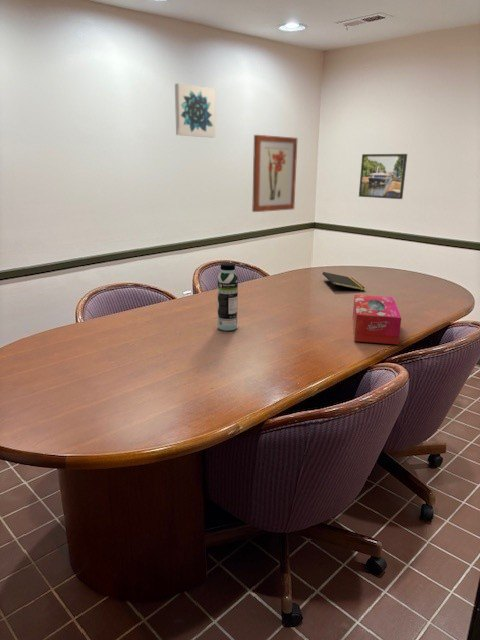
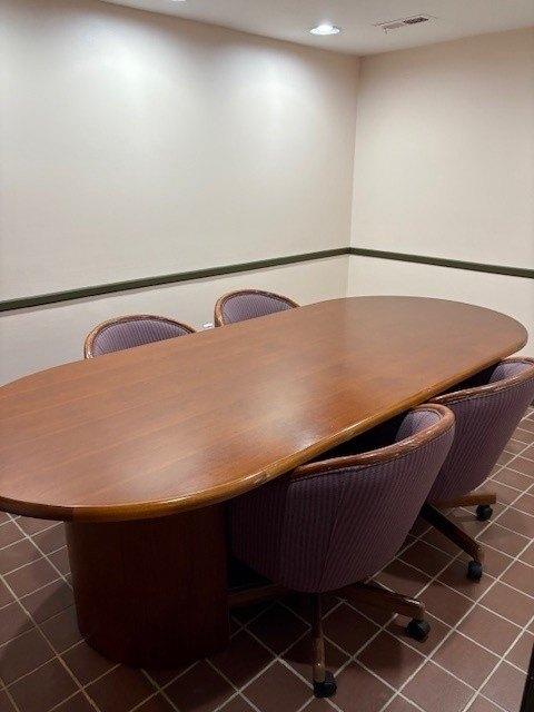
- tissue box [352,294,402,345]
- water bottle [217,262,239,332]
- wall art [174,82,216,138]
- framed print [358,153,408,200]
- notepad [321,271,366,292]
- wall art [251,134,299,213]
